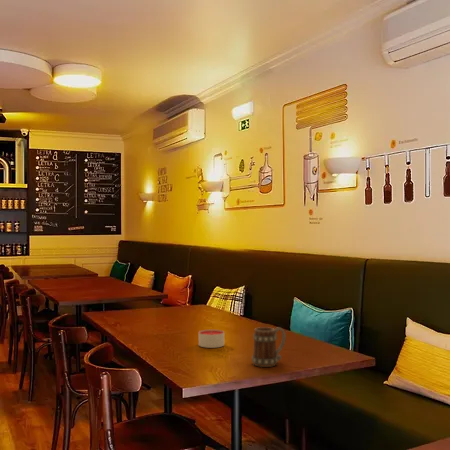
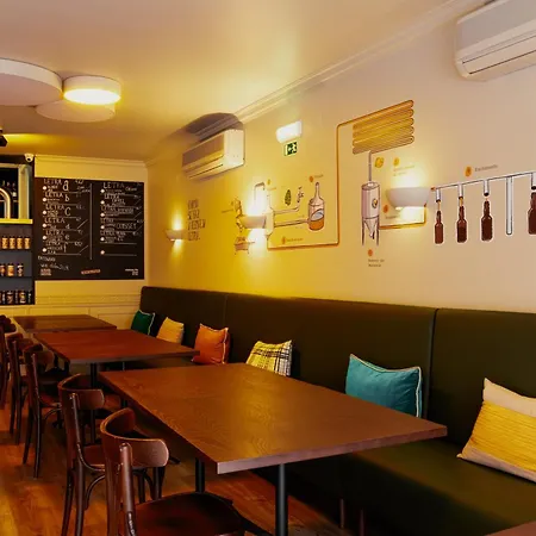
- beer mug [251,326,287,368]
- candle [198,329,225,349]
